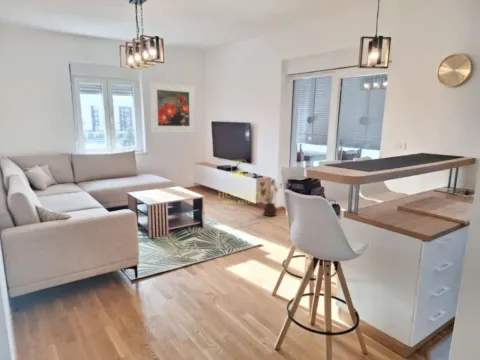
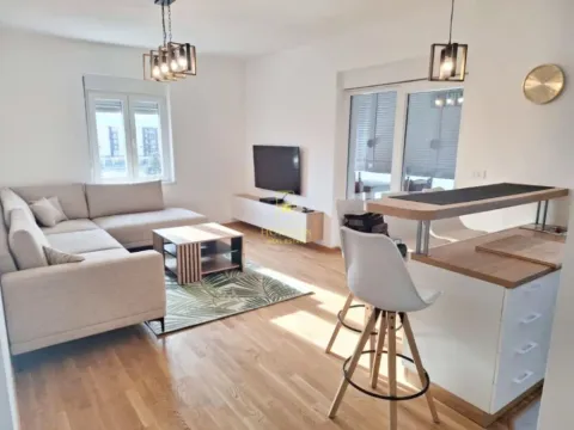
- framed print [149,81,196,134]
- house plant [255,178,283,217]
